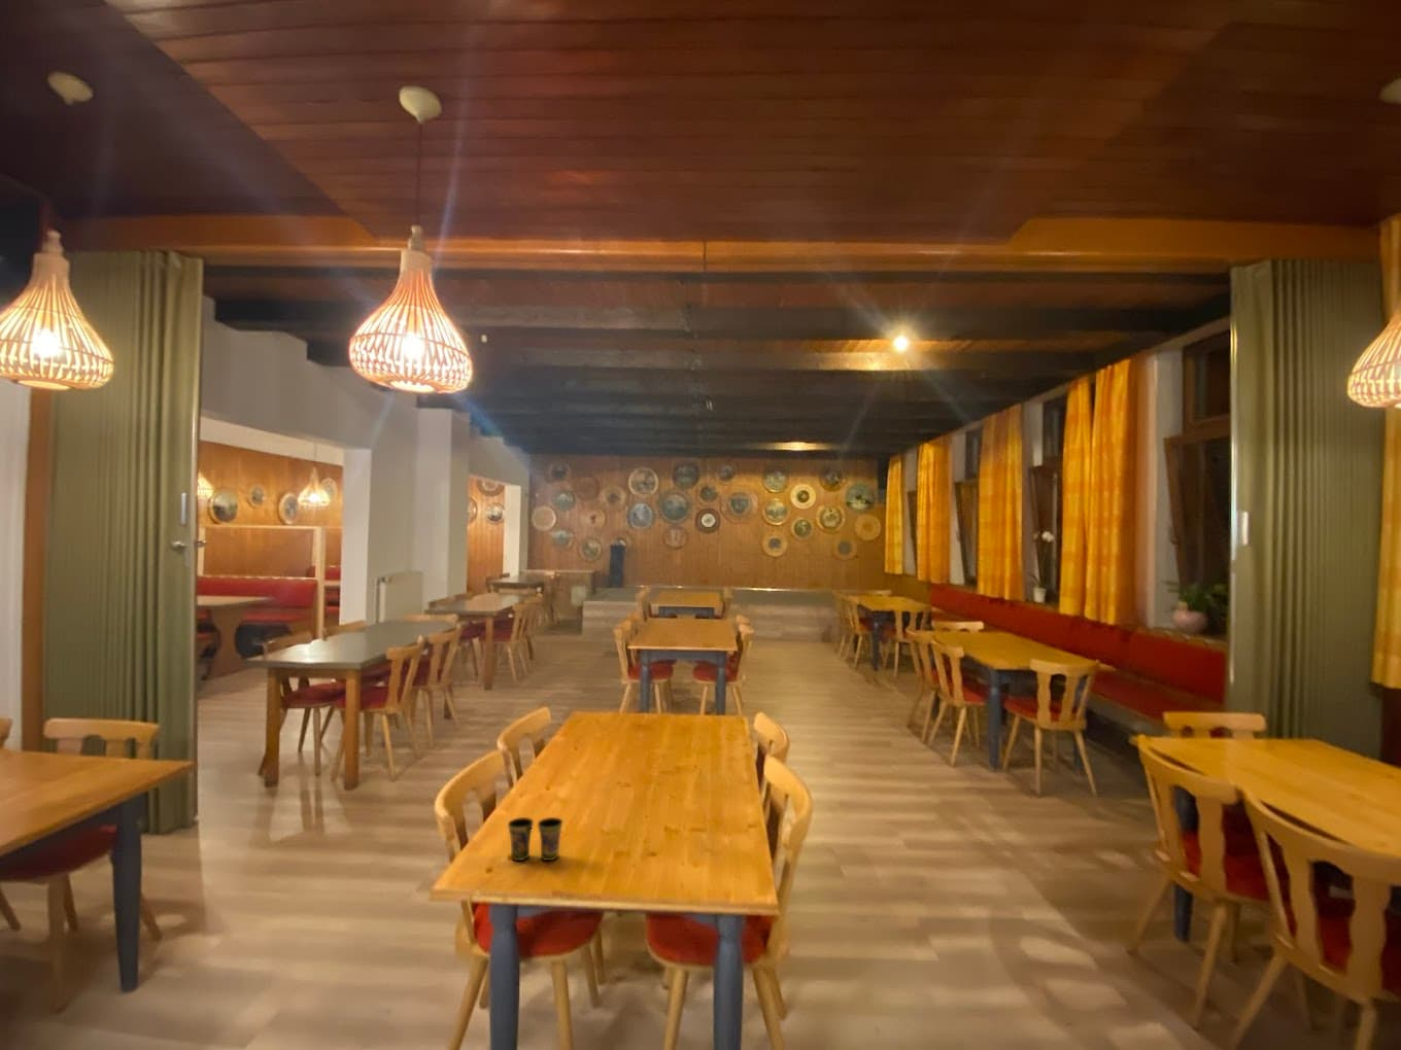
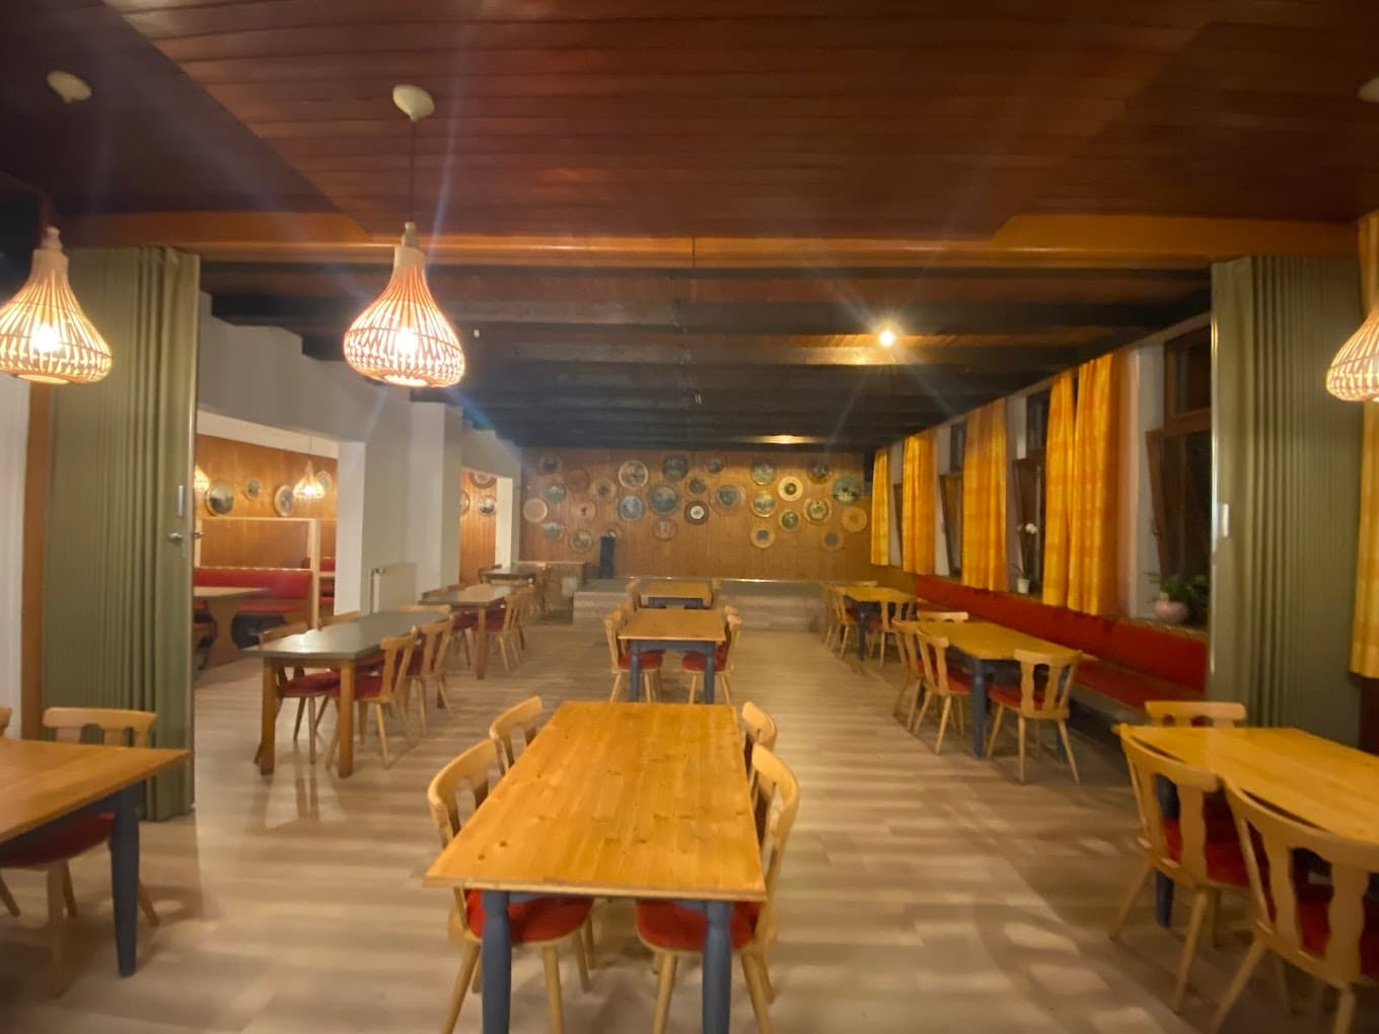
- cup [506,816,565,861]
